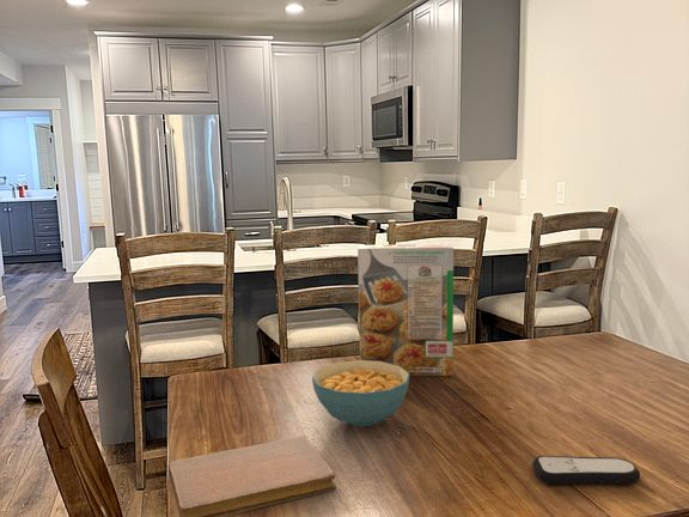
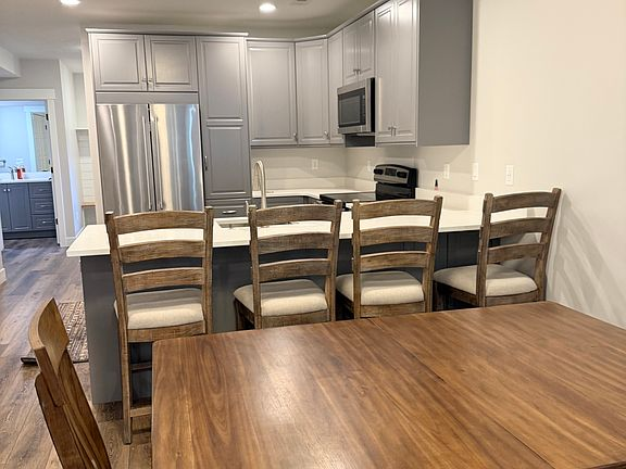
- cereal box [356,243,455,377]
- cereal bowl [311,359,410,428]
- notebook [167,434,337,517]
- remote control [531,455,641,486]
